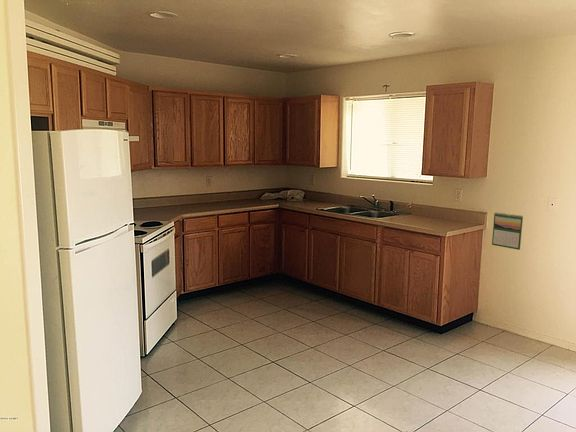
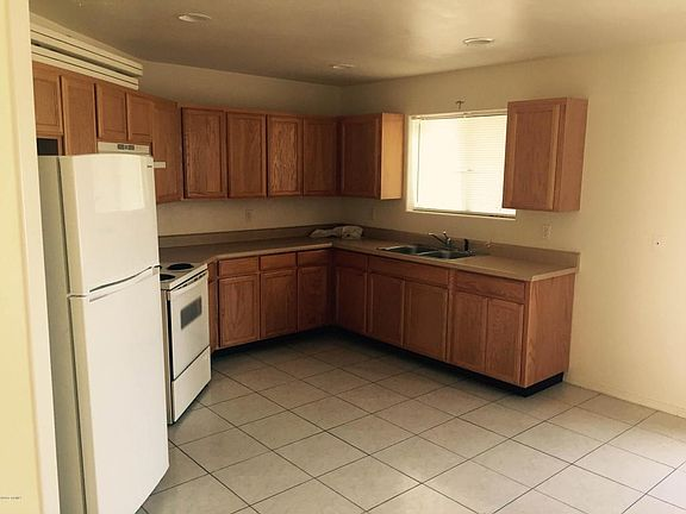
- calendar [491,211,524,251]
